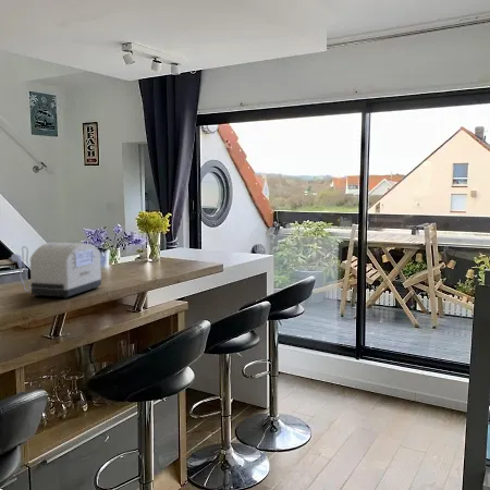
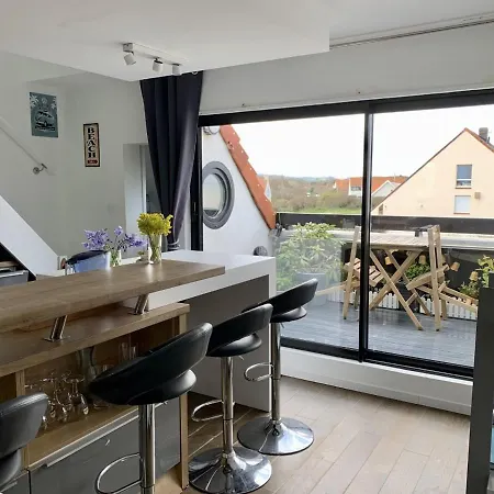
- toaster [8,242,102,299]
